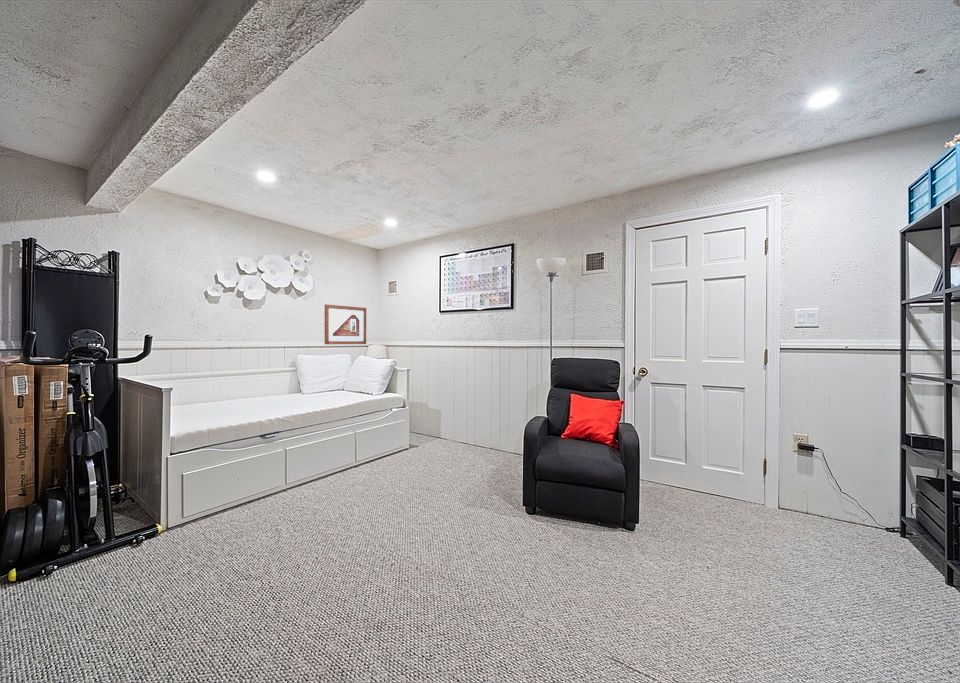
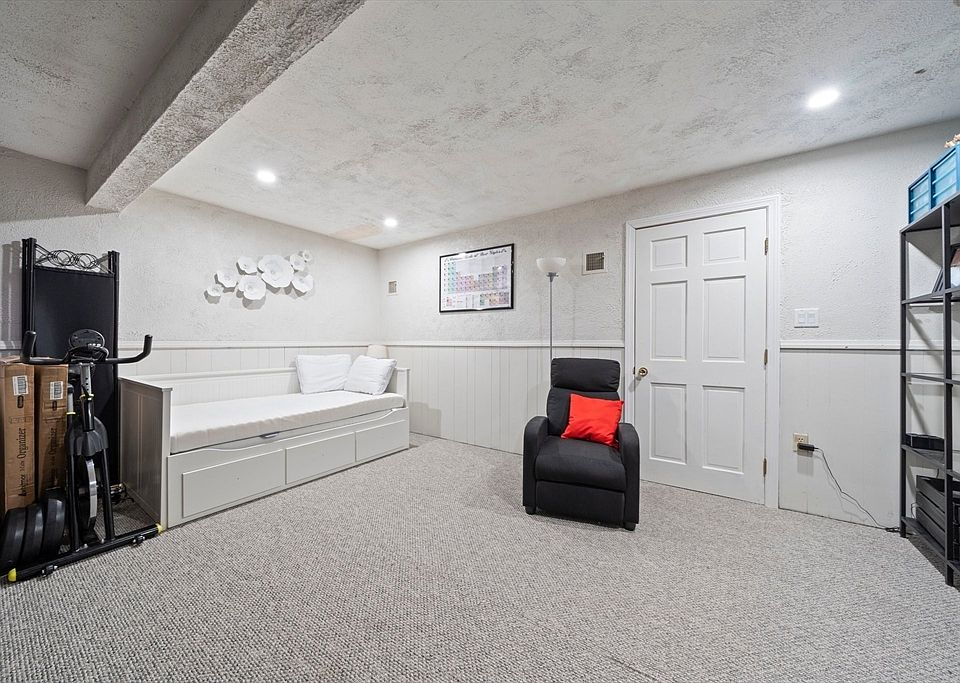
- picture frame [324,304,367,345]
